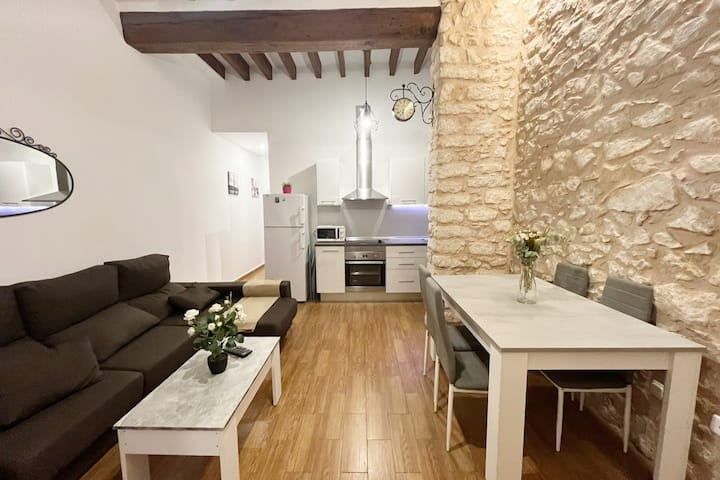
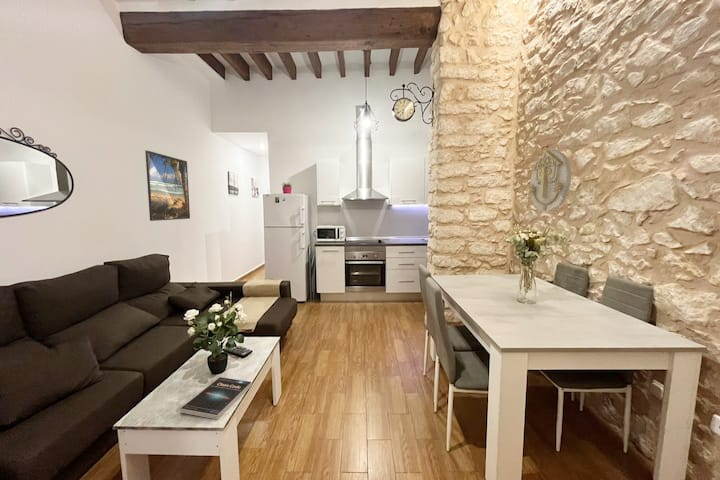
+ wall decoration [527,149,572,212]
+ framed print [144,149,191,222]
+ book [179,376,253,420]
